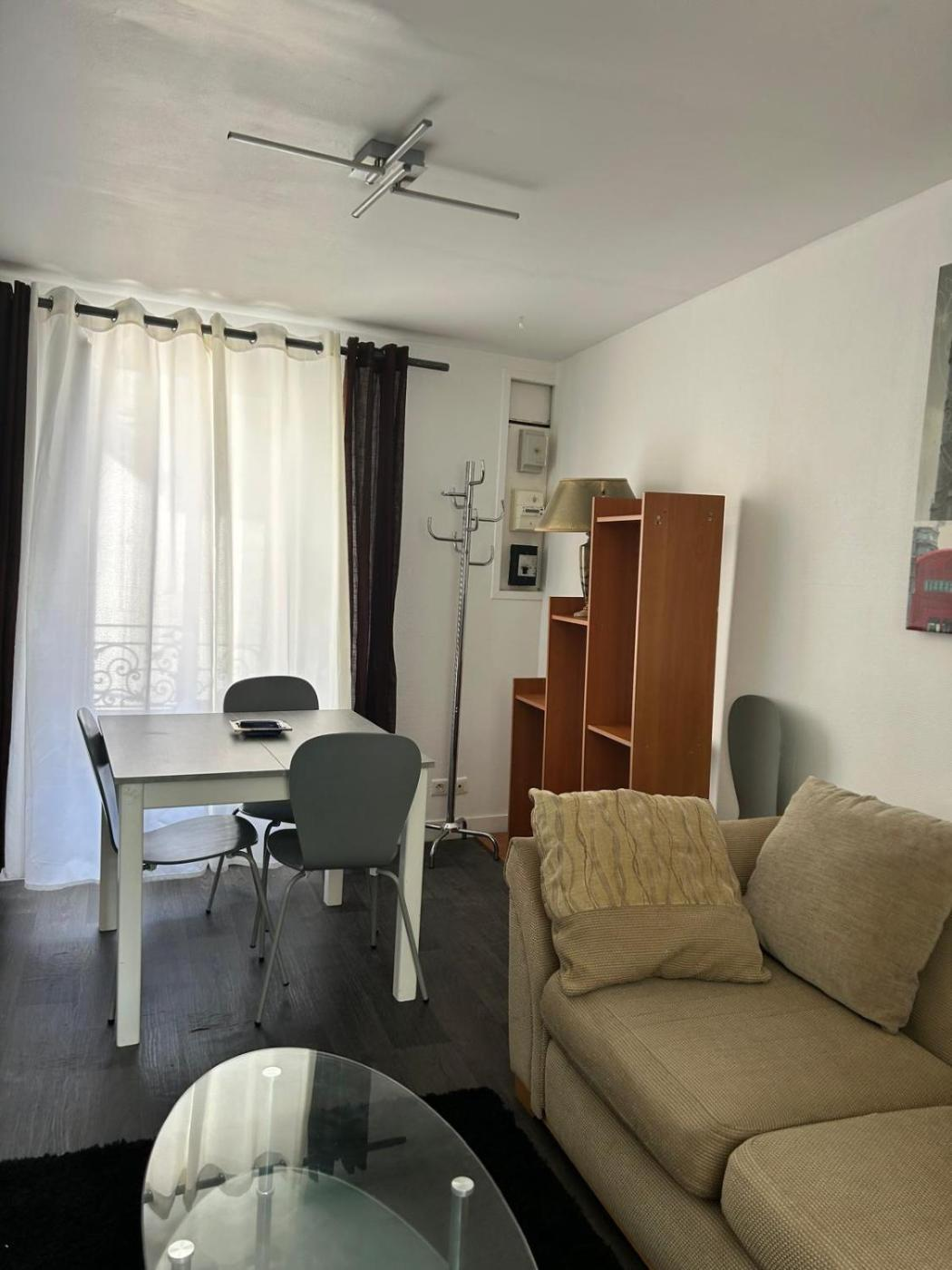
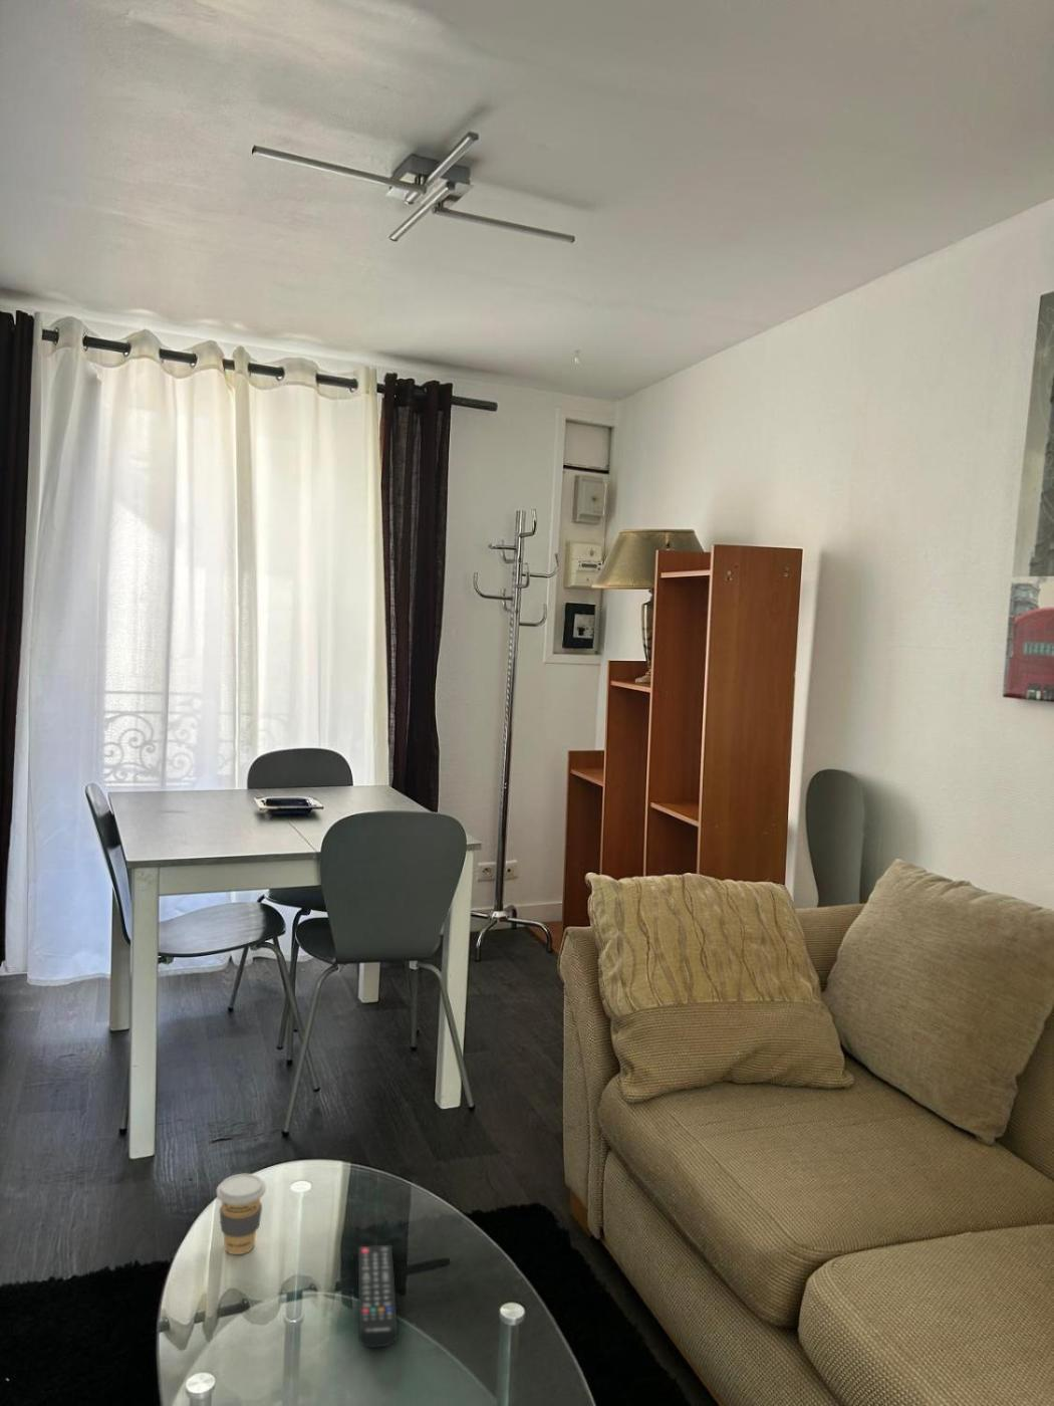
+ coffee cup [216,1174,267,1255]
+ remote control [358,1244,399,1348]
